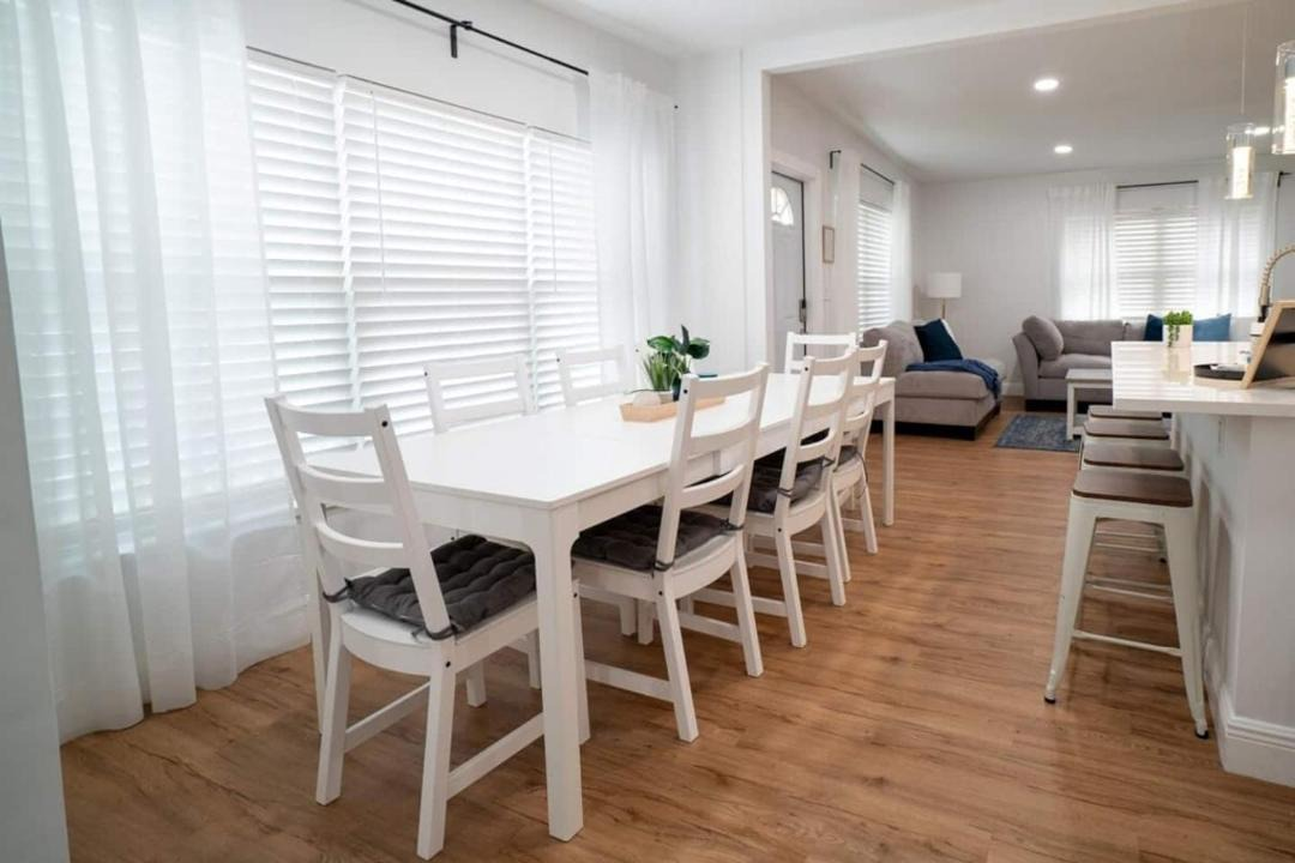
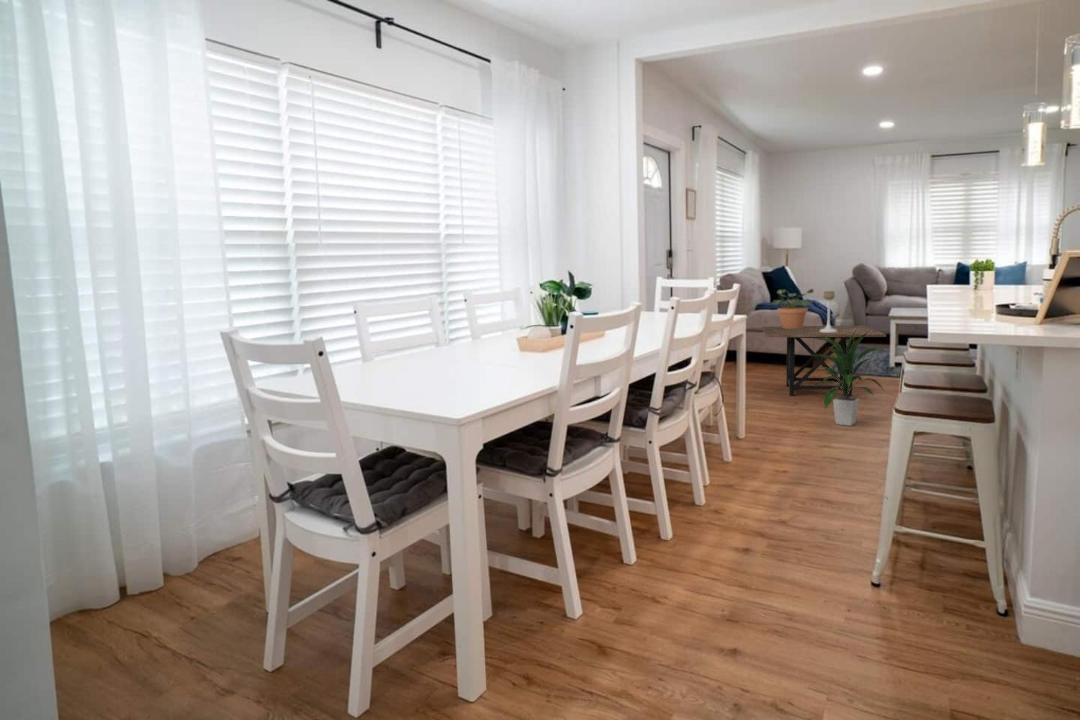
+ potted plant [773,288,818,329]
+ side table [761,325,887,397]
+ indoor plant [811,330,886,427]
+ candle holder [819,290,837,332]
